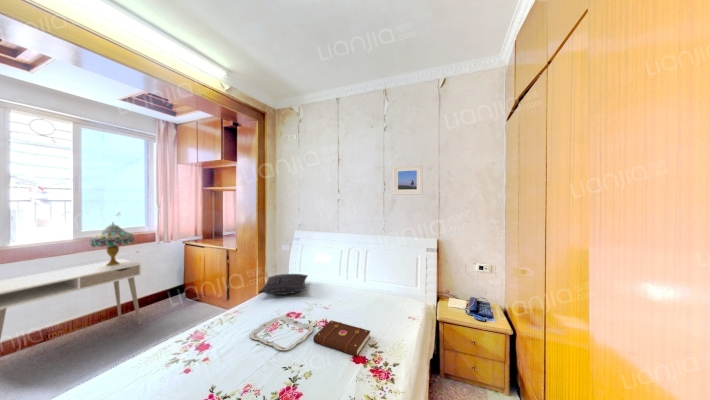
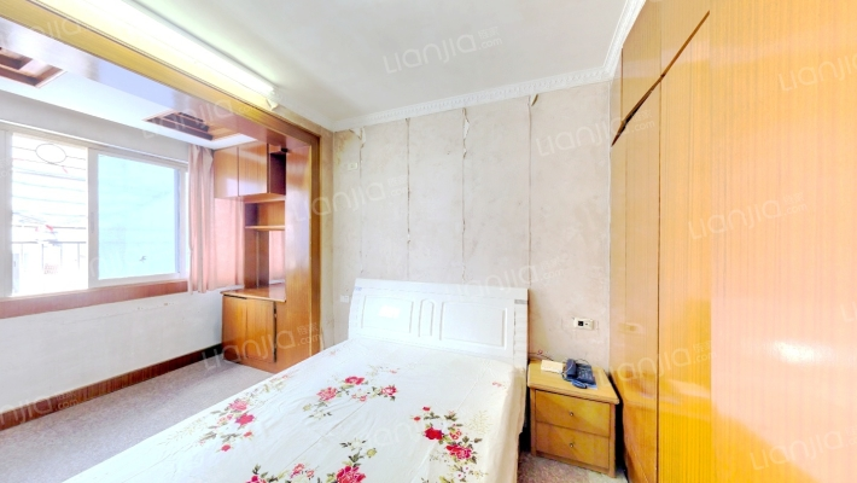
- table lamp [87,221,136,266]
- serving tray [249,316,314,351]
- pillow [257,273,309,296]
- book [312,319,371,357]
- desk [0,258,142,341]
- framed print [392,164,424,196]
